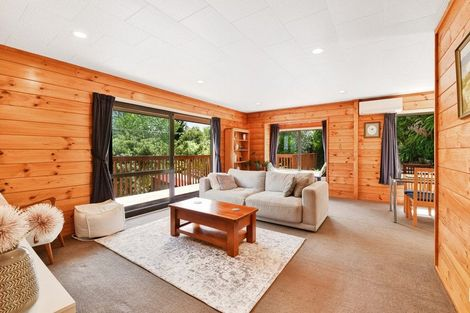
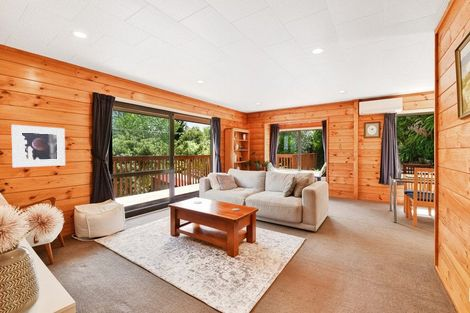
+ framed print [10,124,66,168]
